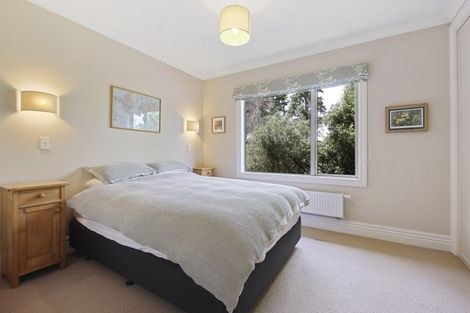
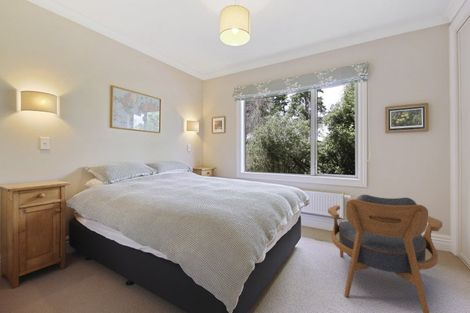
+ armchair [327,194,443,313]
